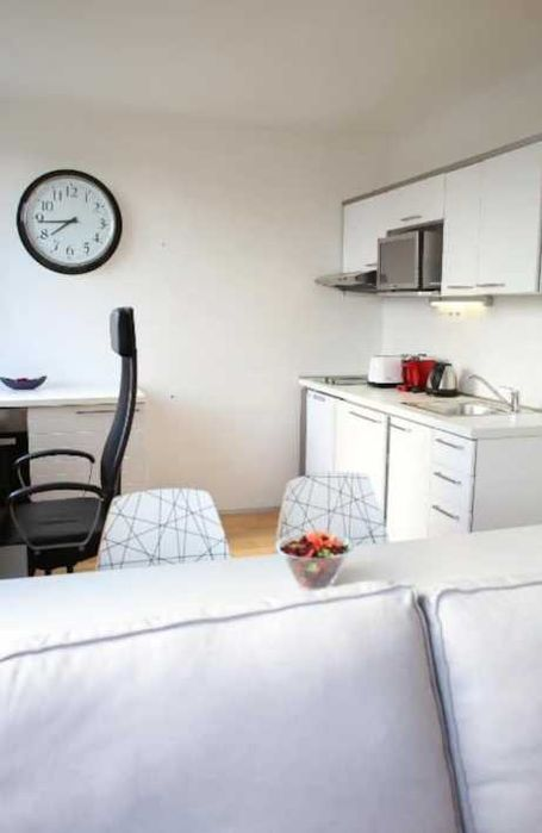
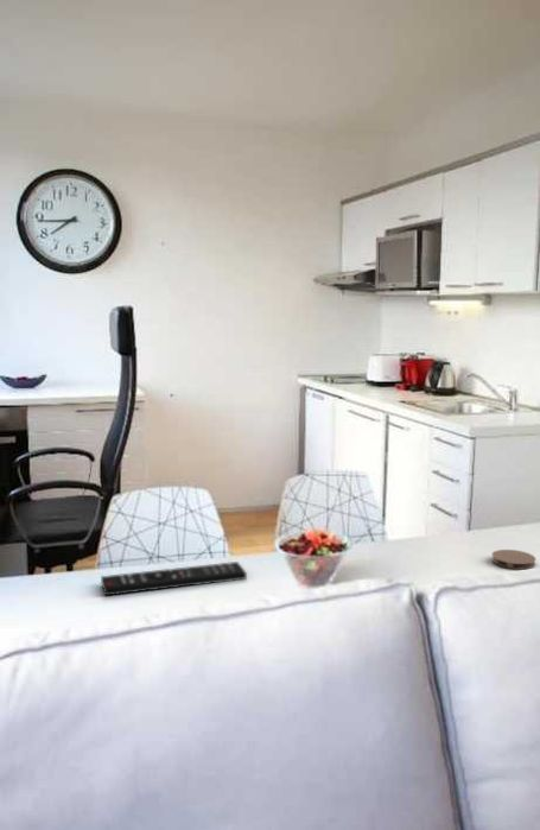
+ remote control [100,560,248,597]
+ coaster [490,549,536,571]
